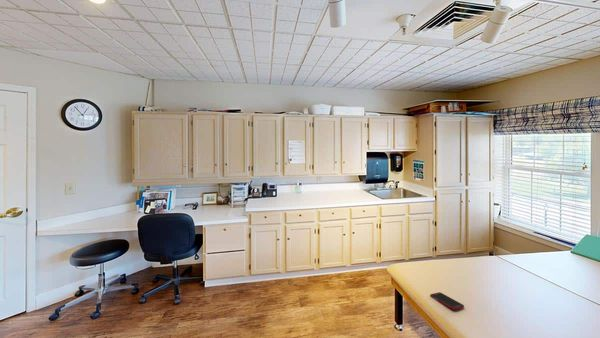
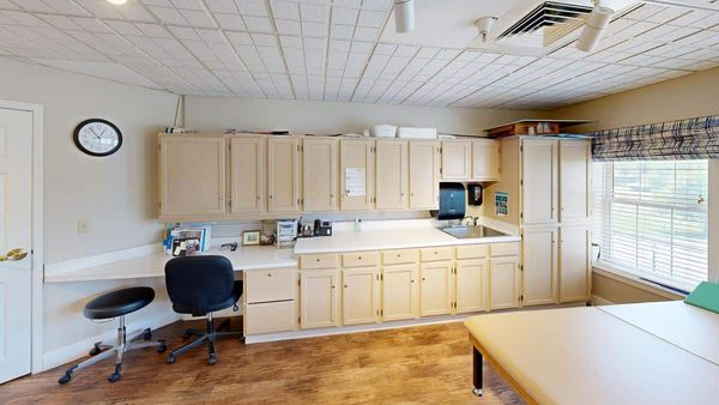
- cell phone [429,291,465,311]
